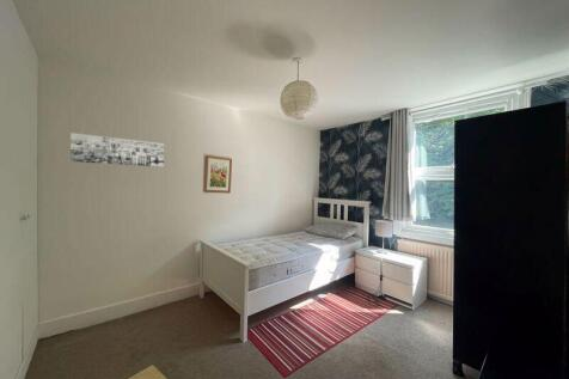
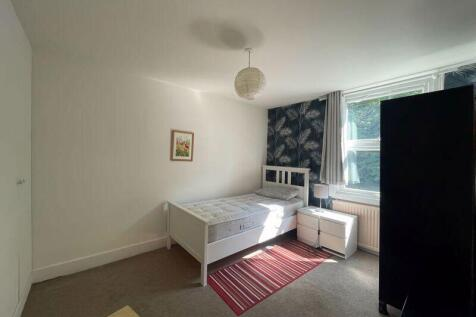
- wall art [69,132,165,169]
